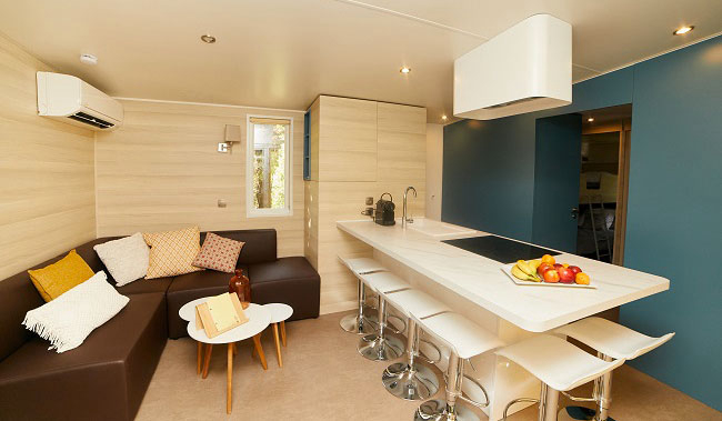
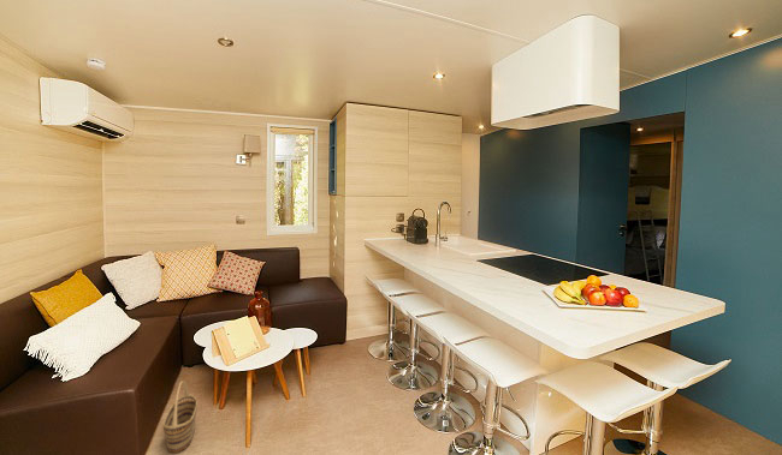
+ basket [162,379,199,454]
